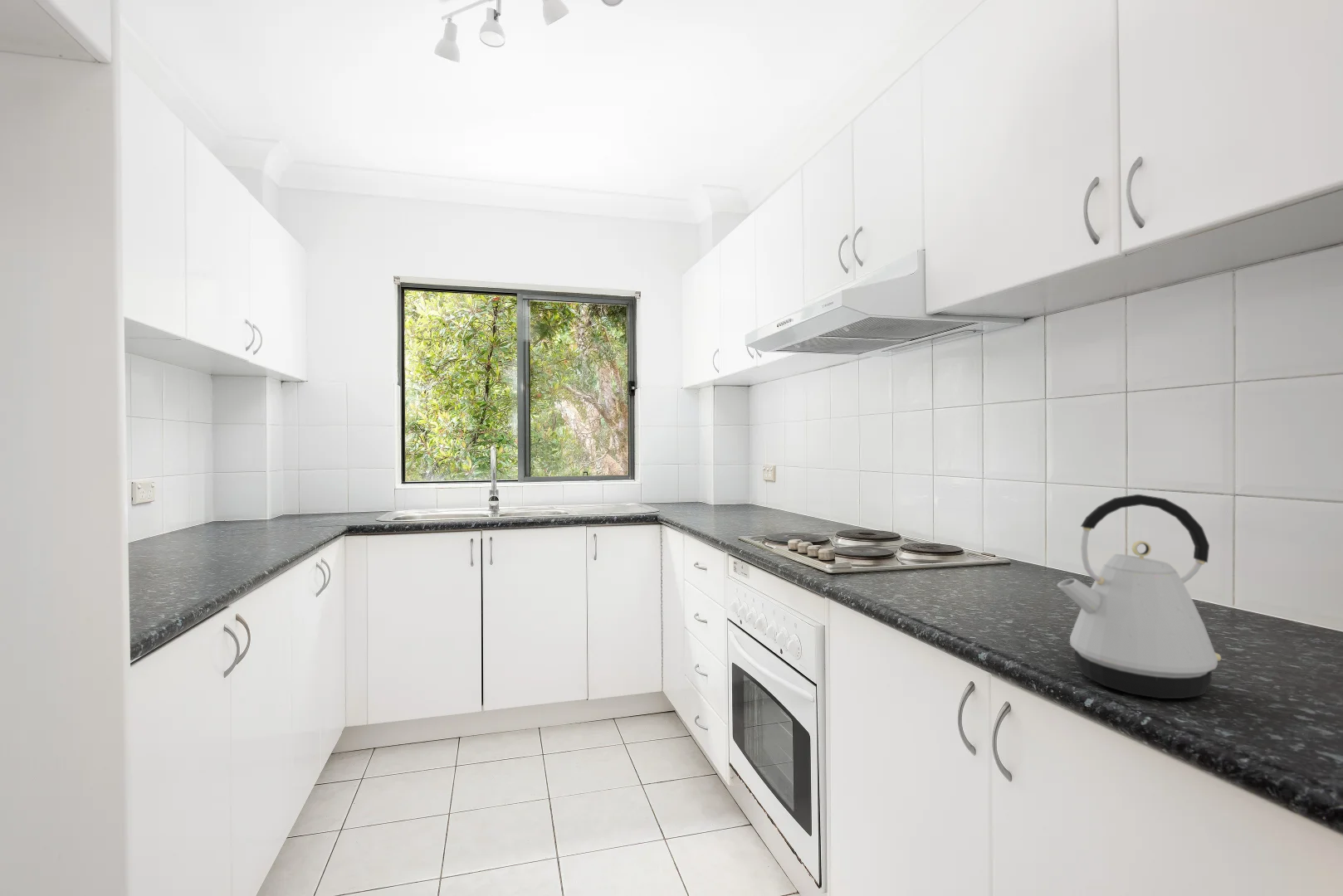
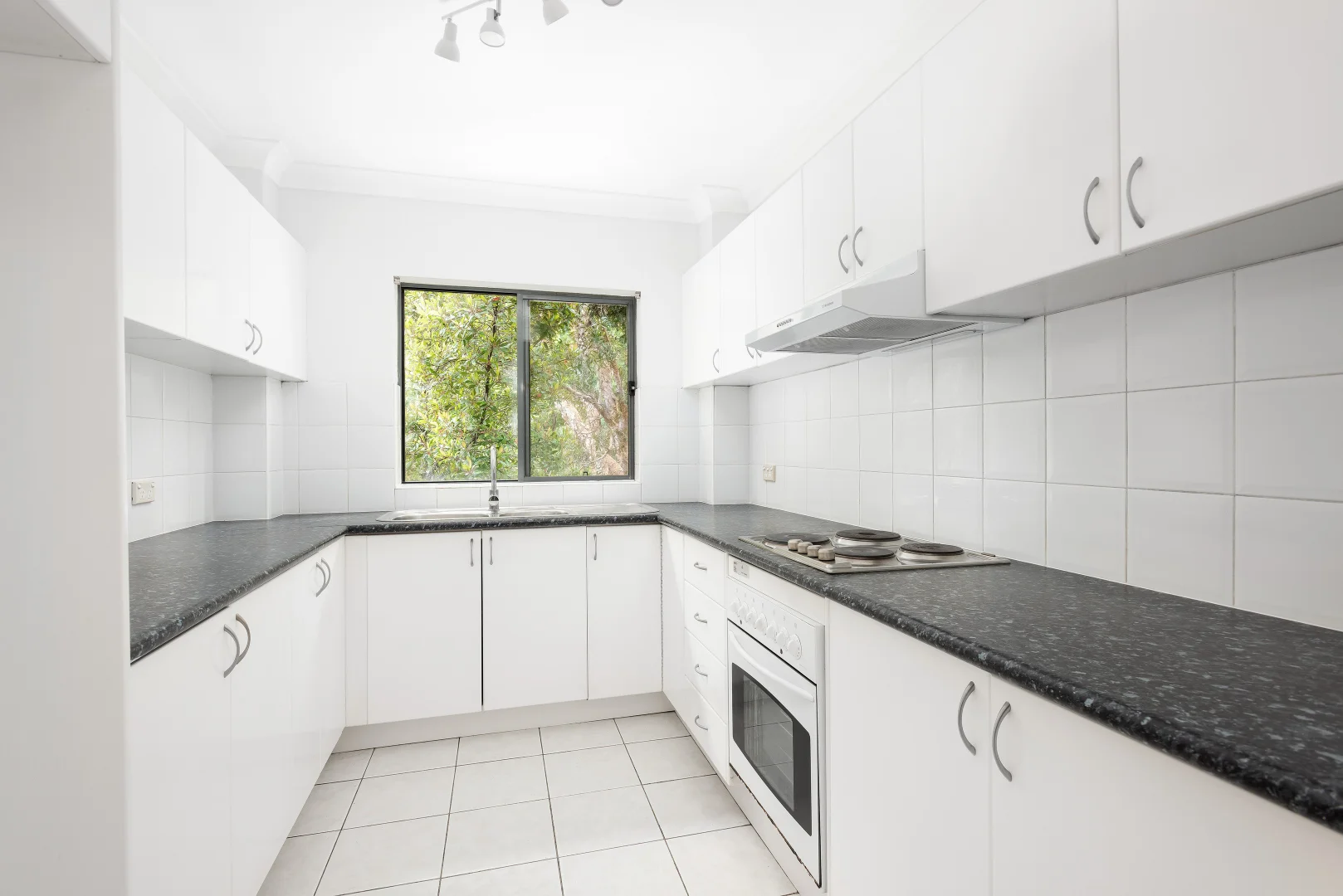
- kettle [1057,494,1222,699]
